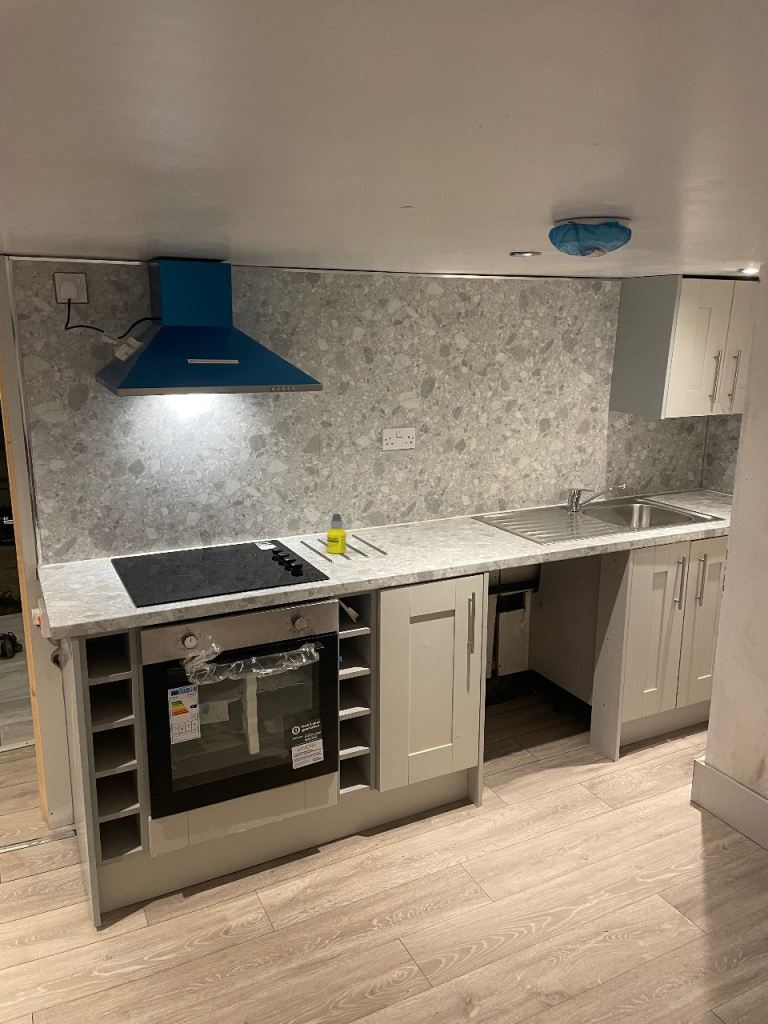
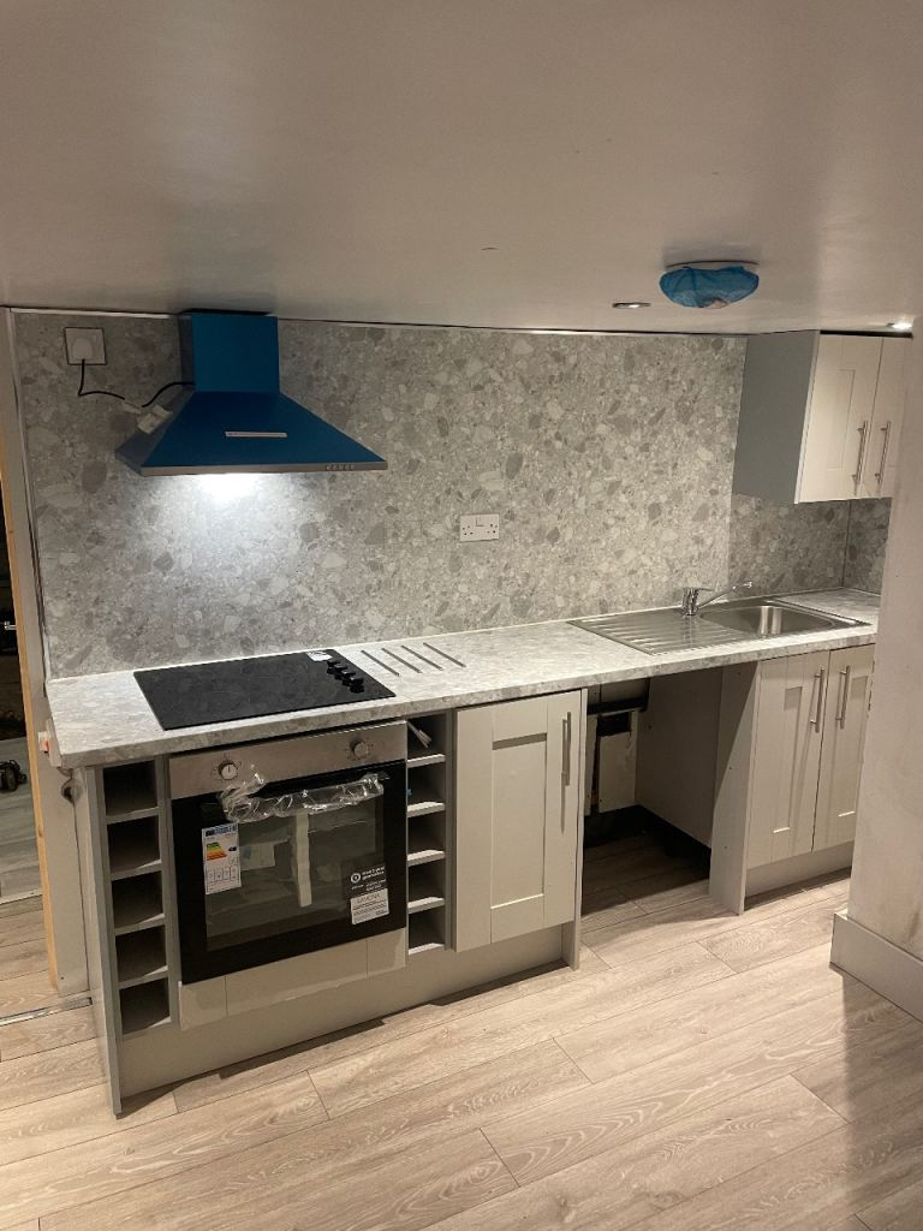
- bottle [326,513,347,554]
